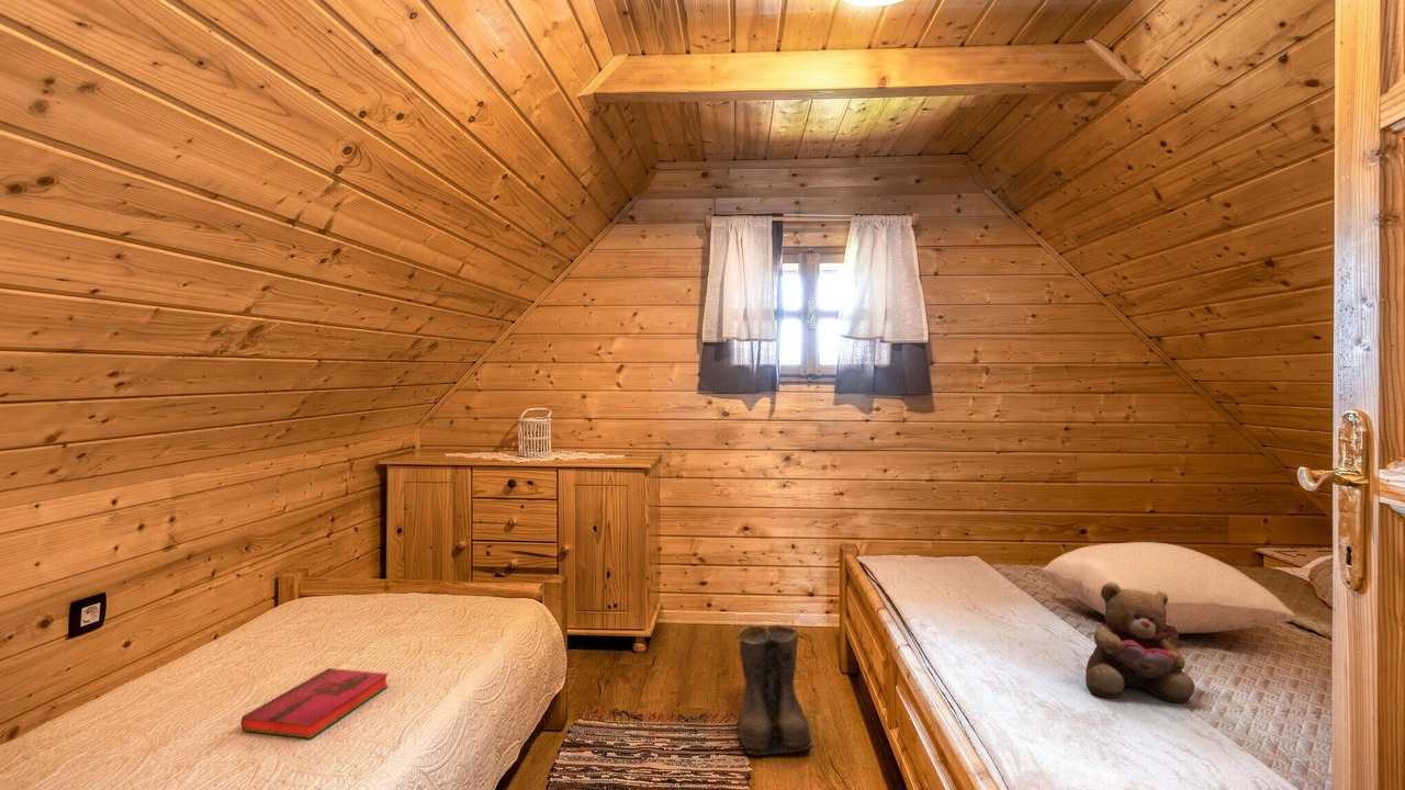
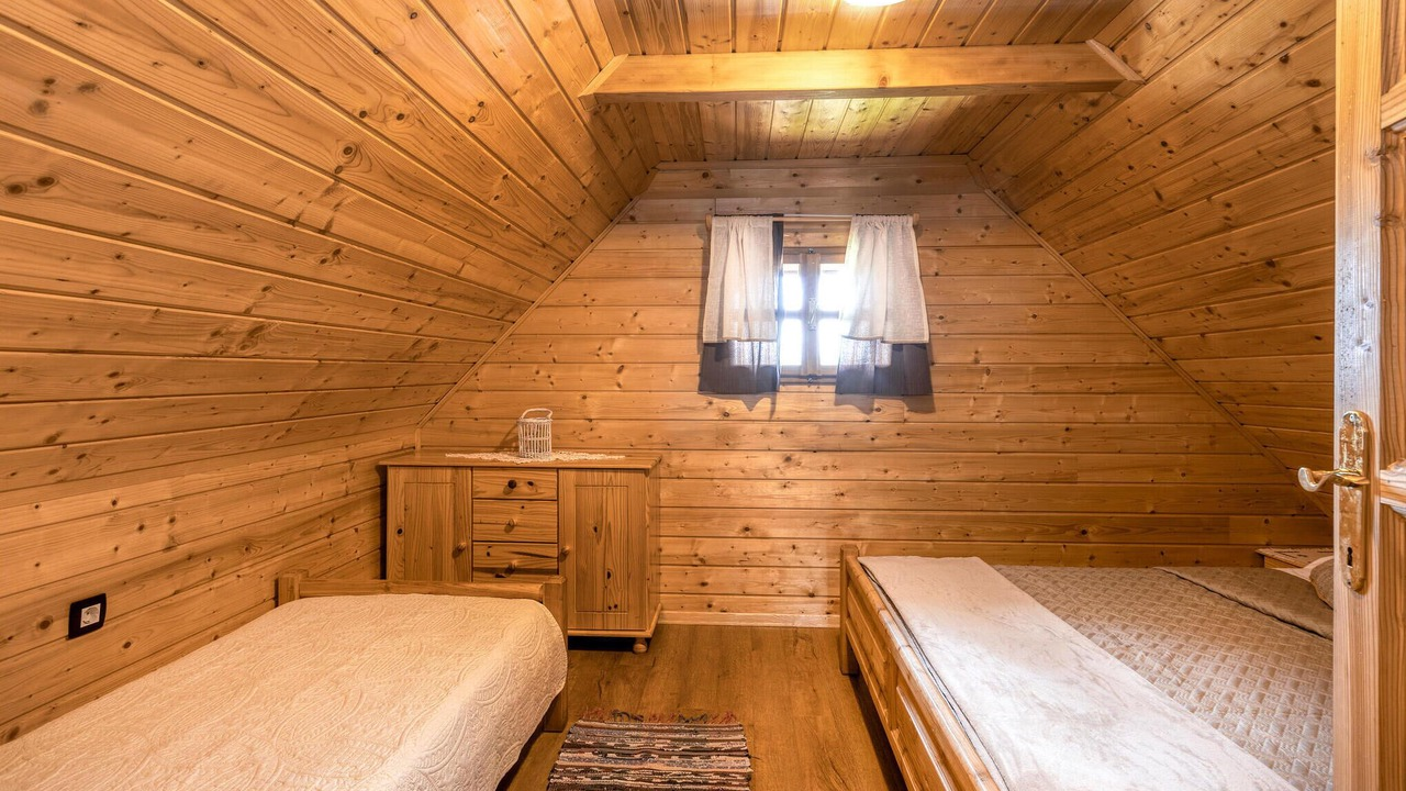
- boots [735,623,814,756]
- teddy bear [1084,583,1196,704]
- hardback book [239,667,390,740]
- pillow [1039,541,1297,634]
